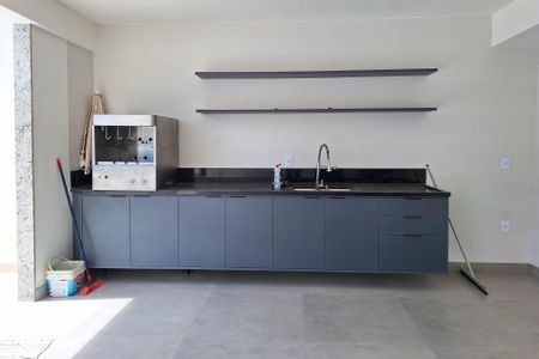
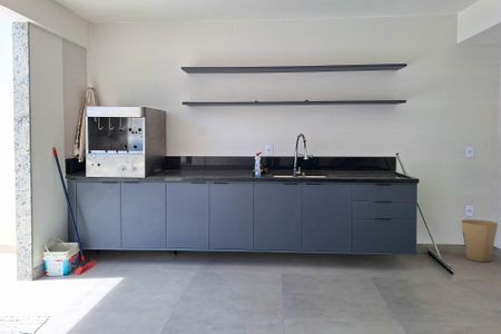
+ trash can [460,218,499,263]
